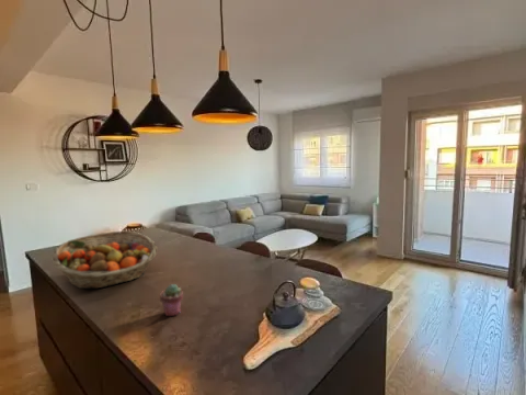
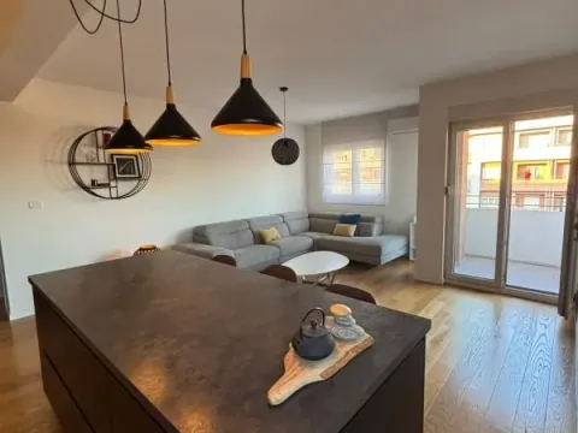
- fruit basket [52,230,158,290]
- potted succulent [159,283,184,317]
